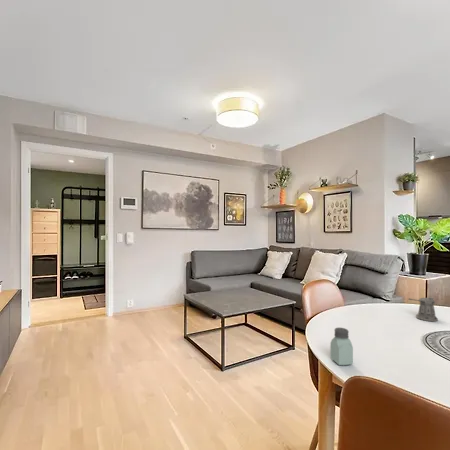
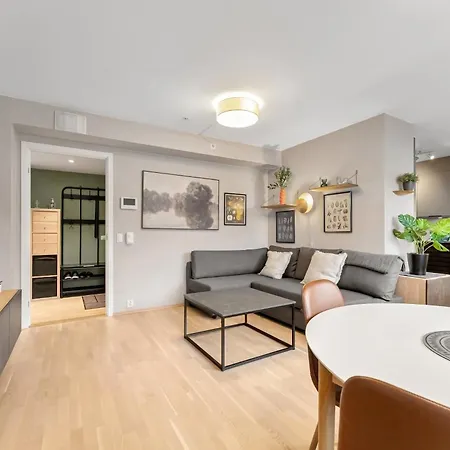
- saltshaker [329,327,354,366]
- pepper shaker [408,297,439,323]
